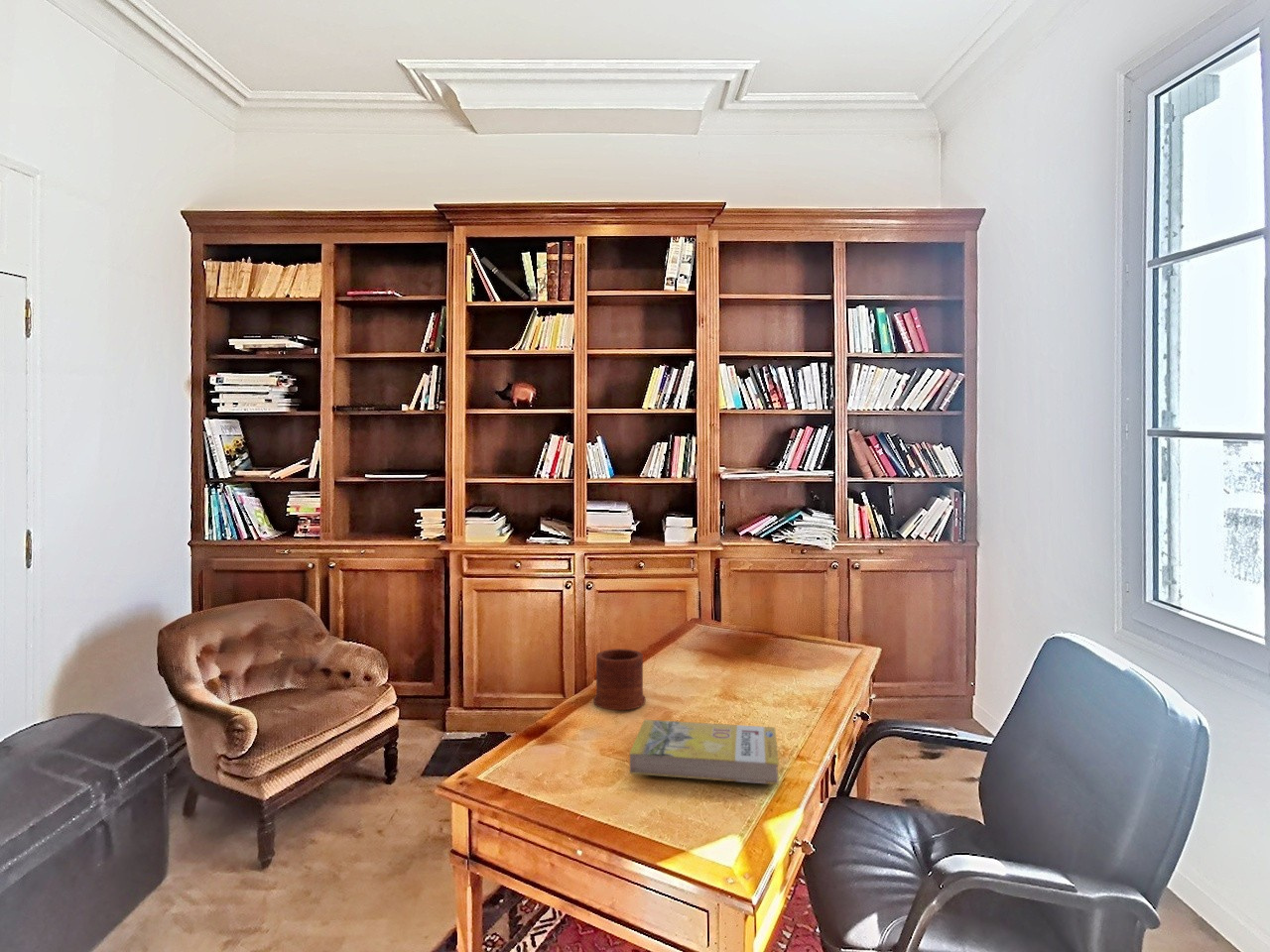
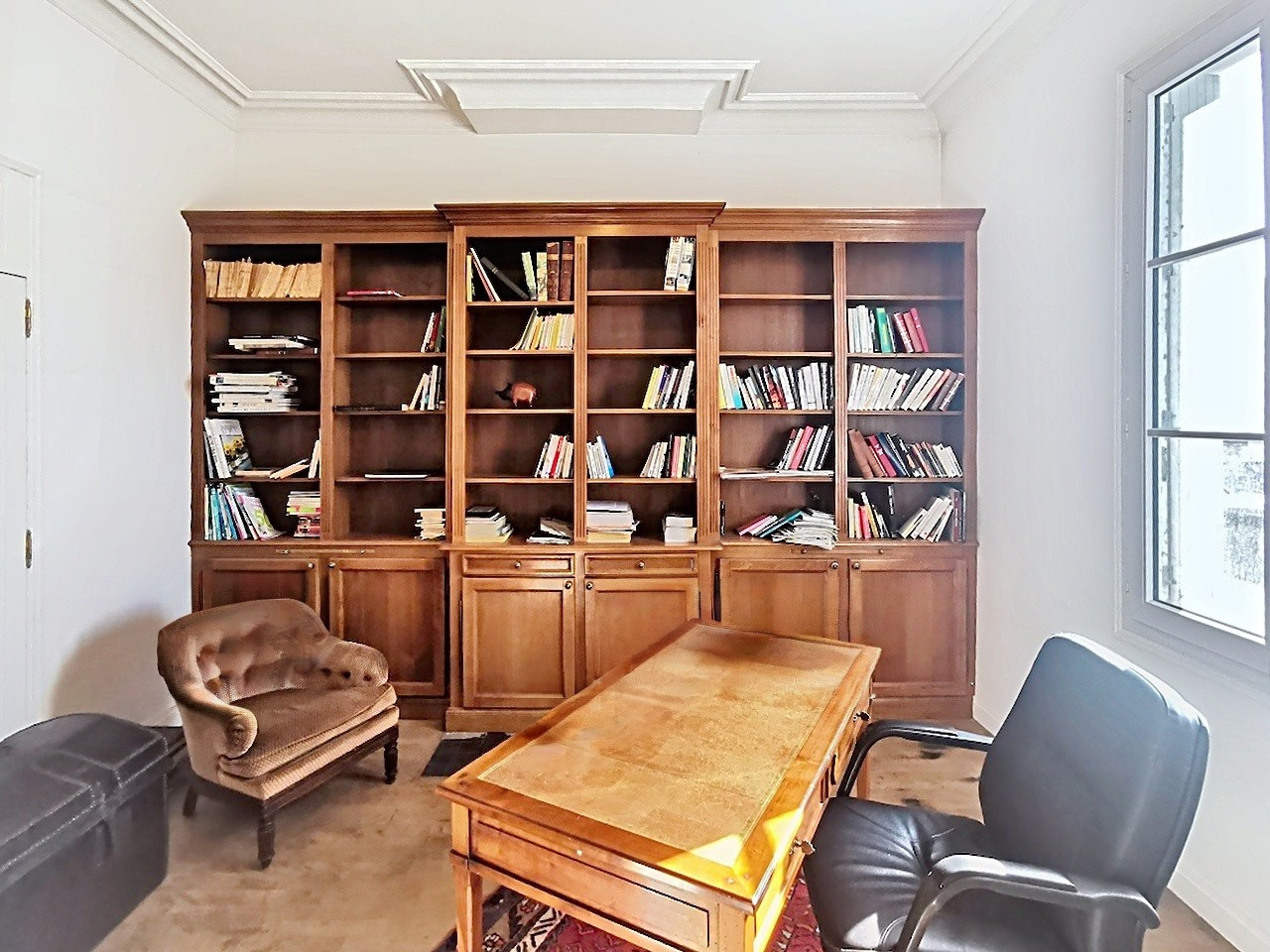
- mug [592,648,647,711]
- book [629,719,780,785]
